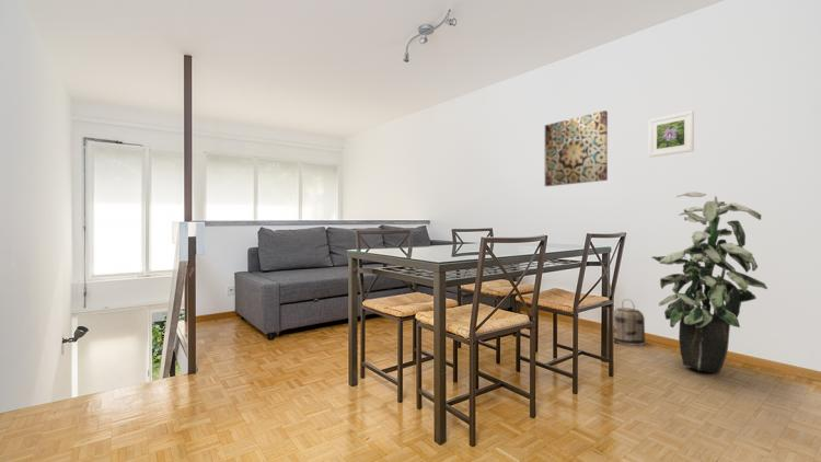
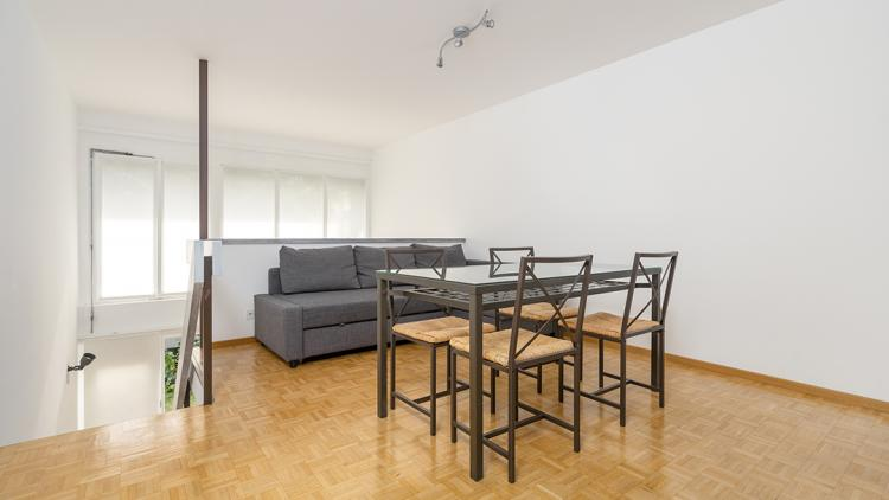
- indoor plant [650,190,768,373]
- basket [613,298,647,347]
- wall art [544,109,609,187]
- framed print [648,109,695,158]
